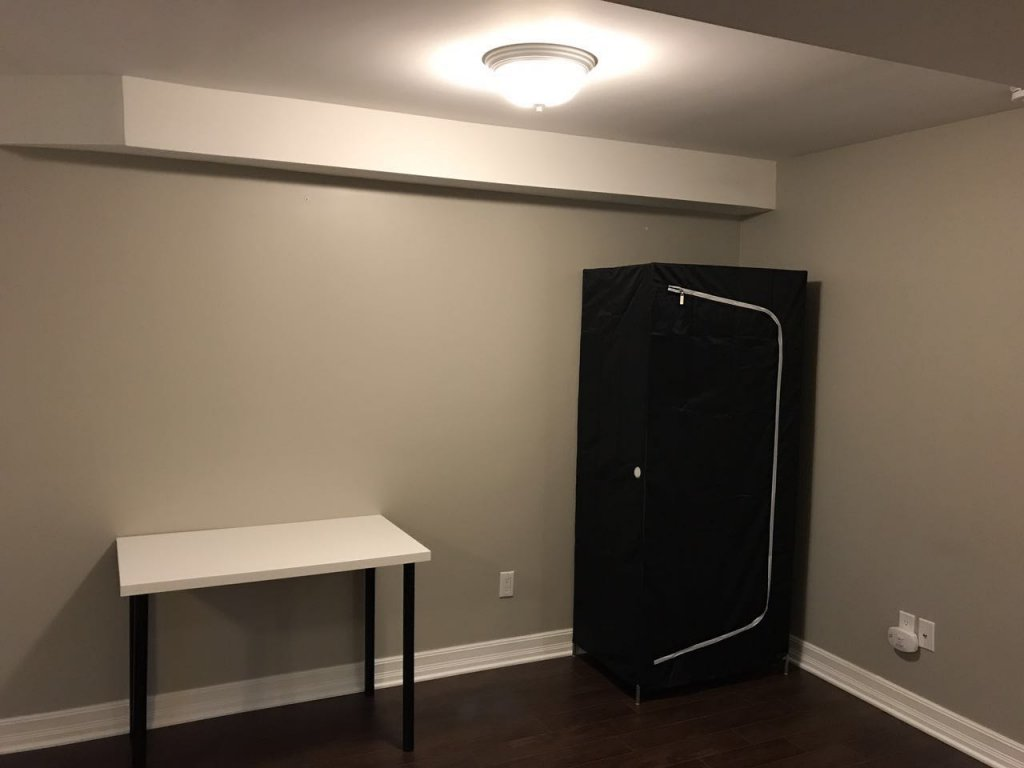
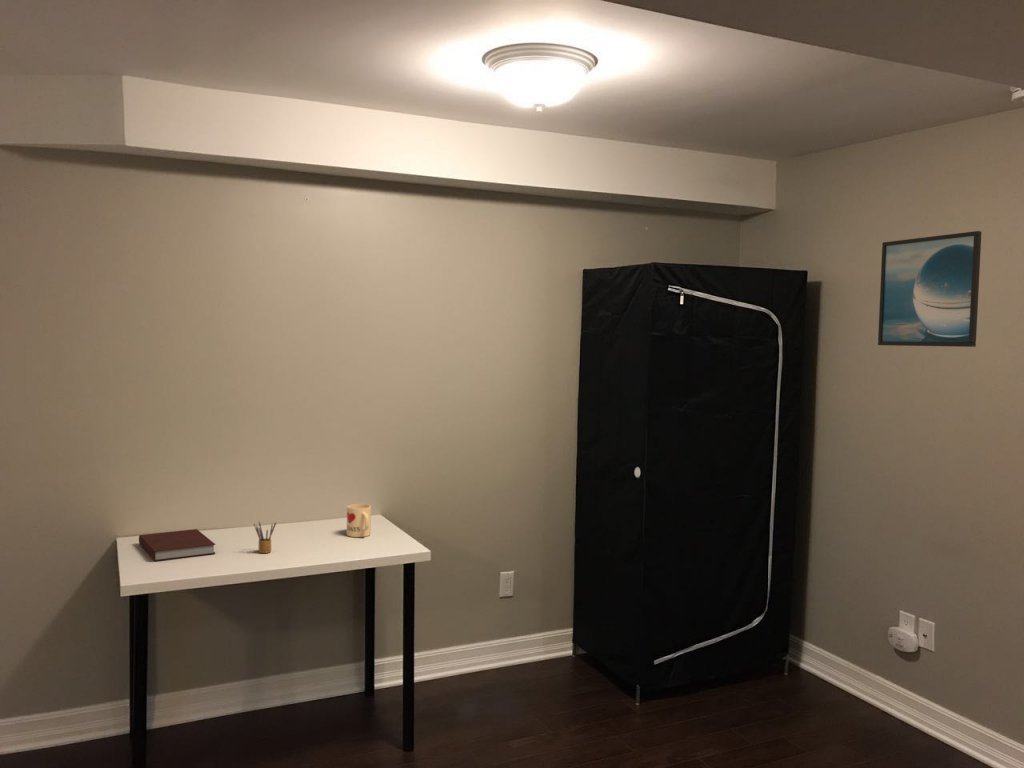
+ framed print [877,230,983,348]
+ notebook [138,528,216,562]
+ mug [346,503,372,538]
+ pencil box [253,521,277,554]
